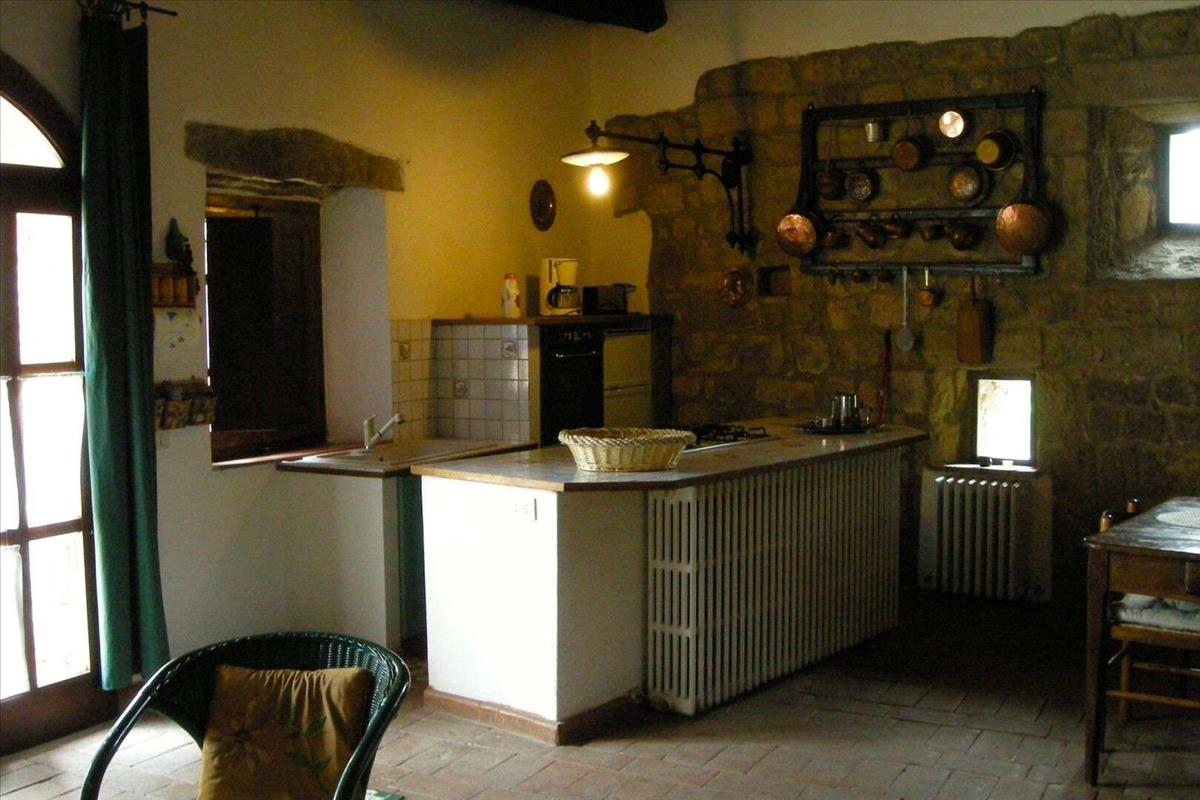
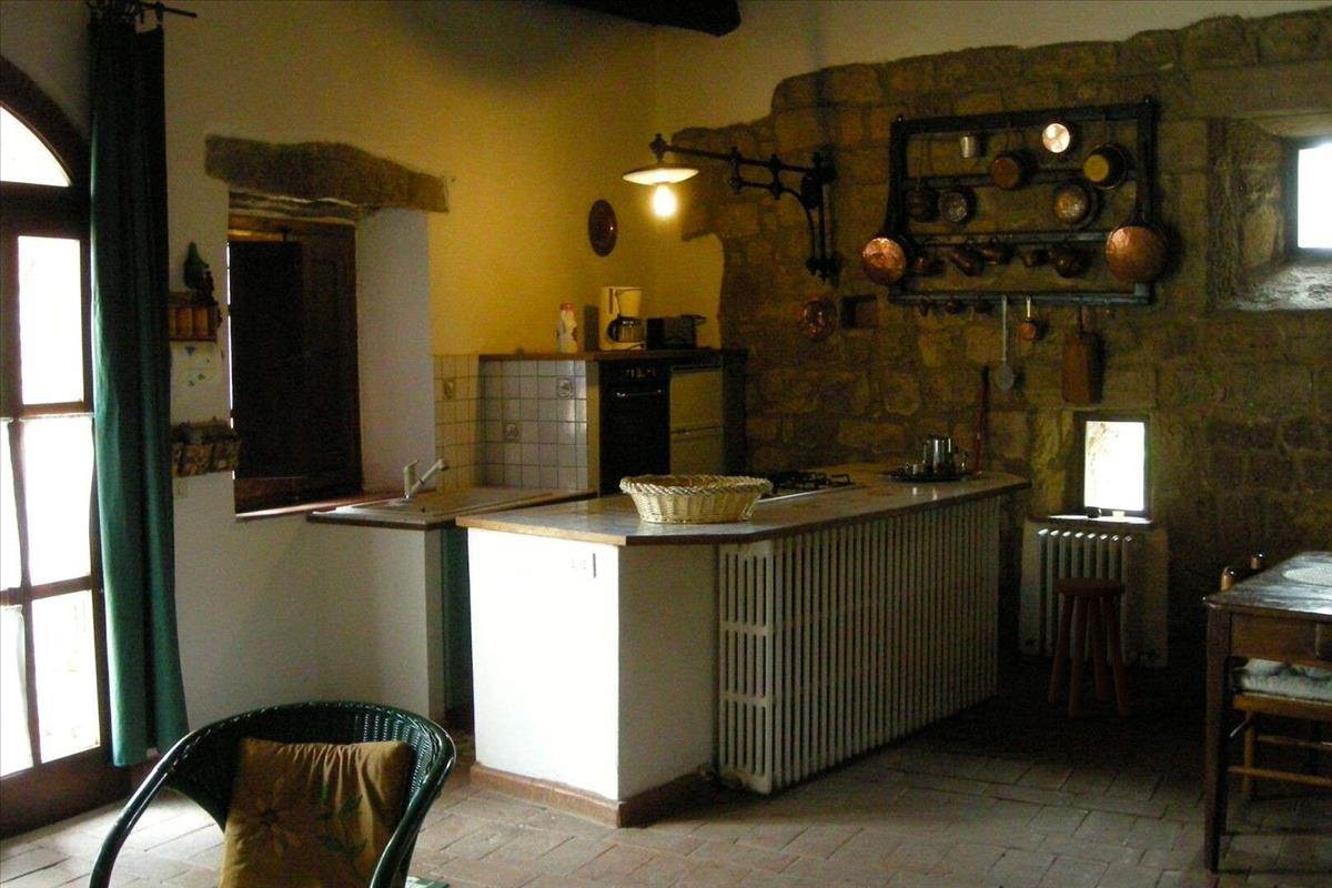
+ stool [1047,576,1131,719]
